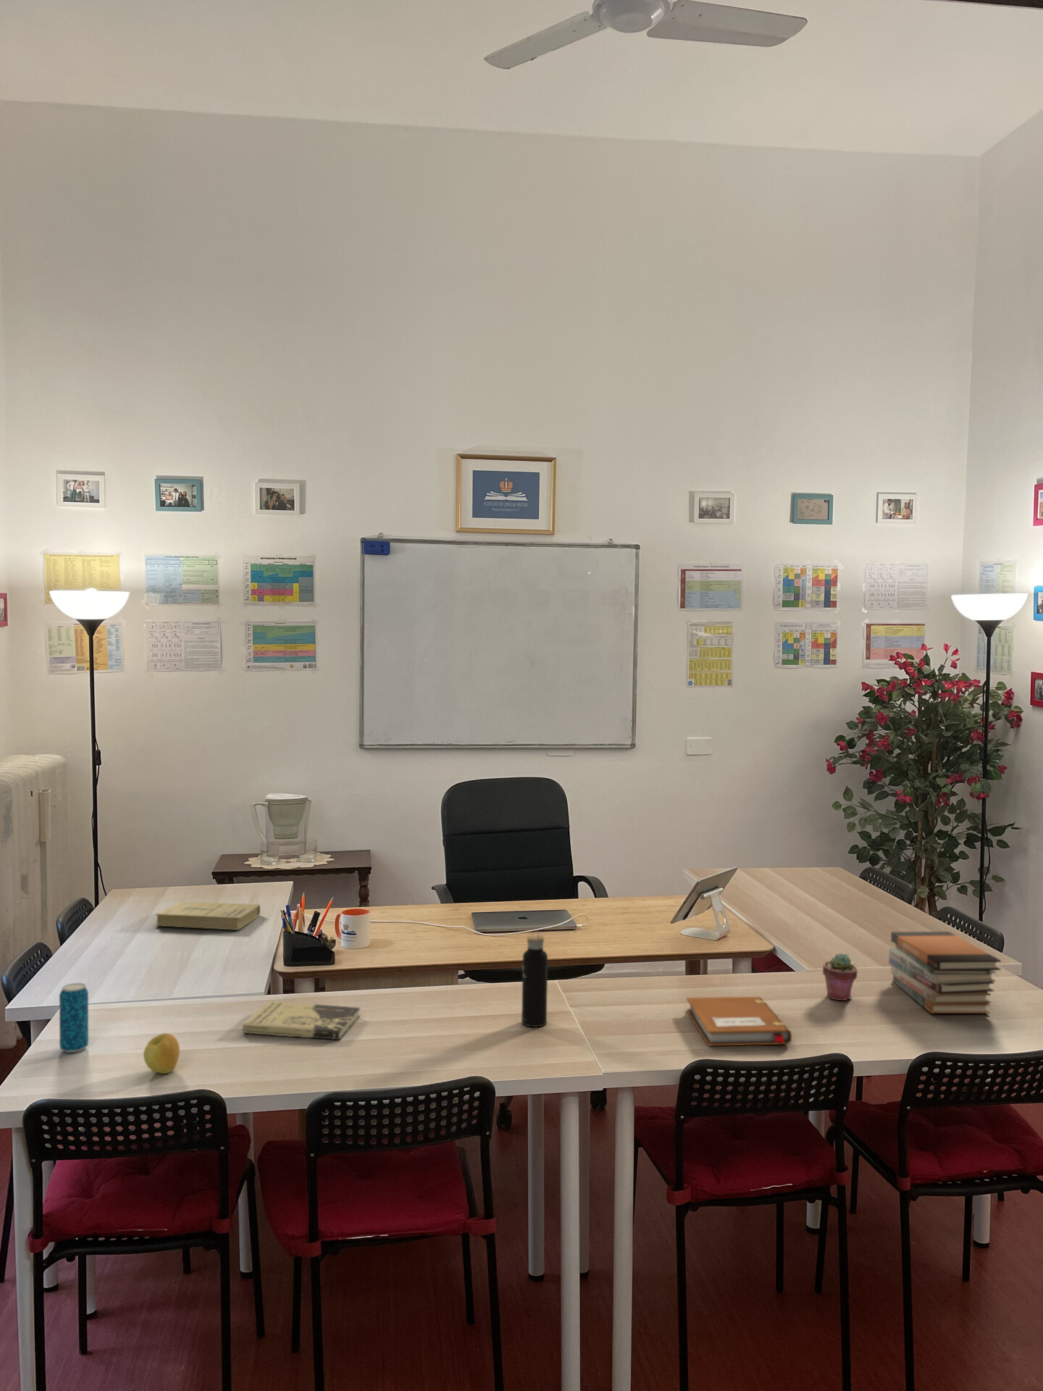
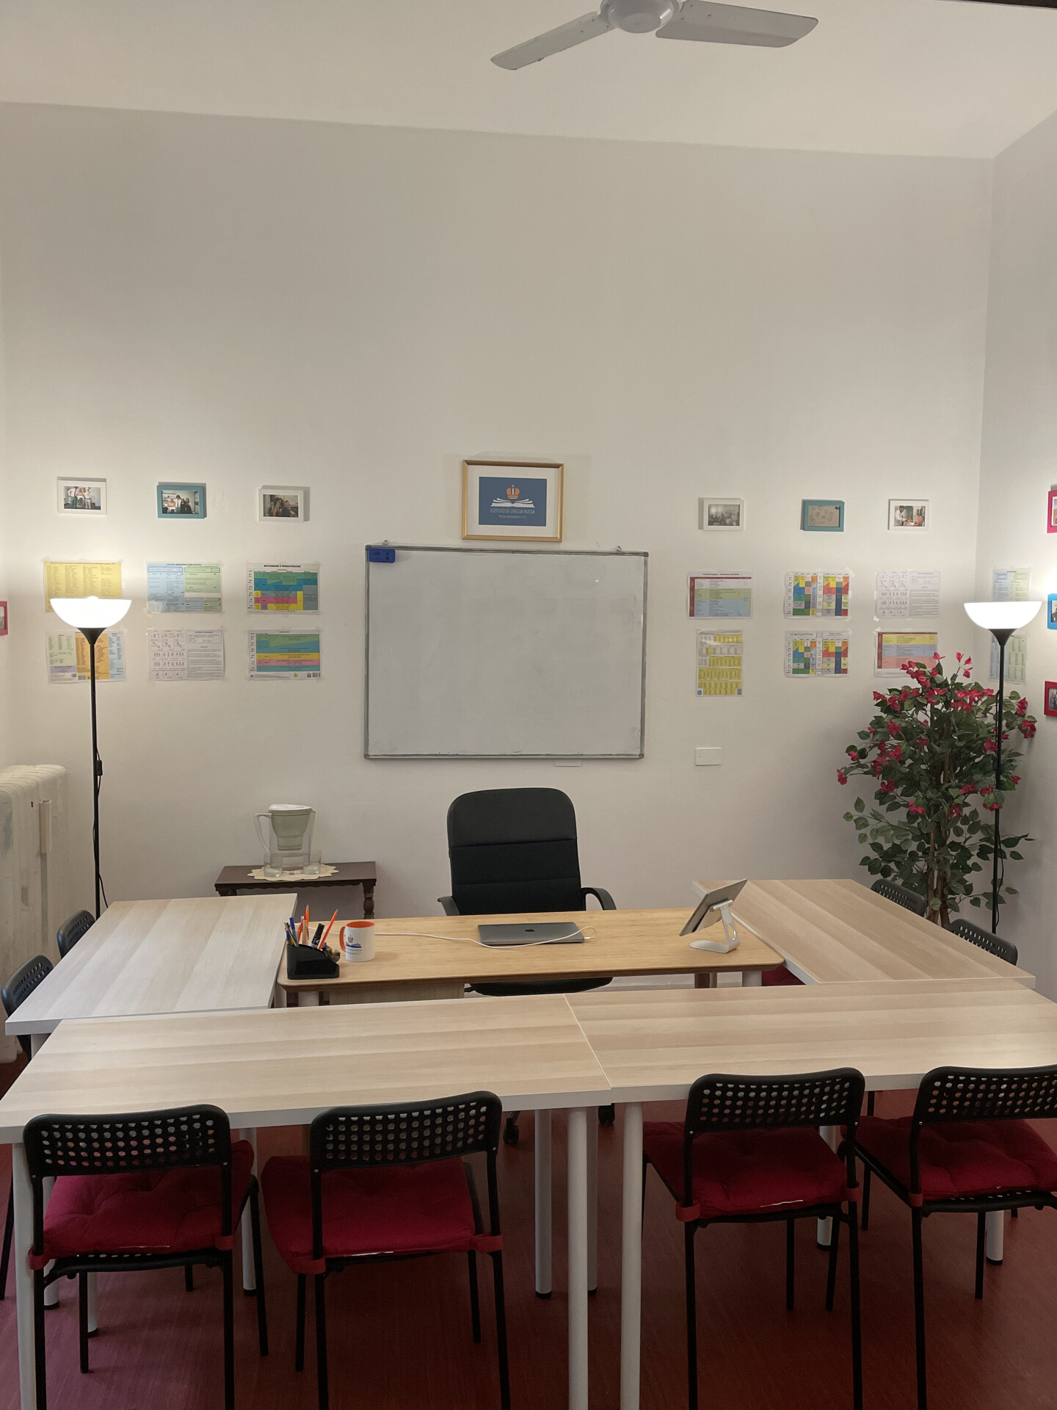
- potted succulent [822,953,858,1001]
- water bottle [520,928,548,1028]
- notebook [686,997,792,1047]
- book [154,901,261,931]
- book [242,1000,360,1042]
- book stack [889,931,1001,1014]
- apple [142,1033,181,1074]
- beverage can [59,982,89,1054]
